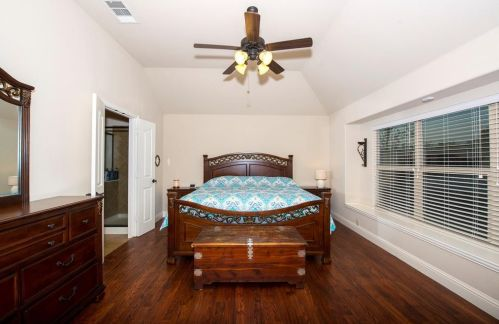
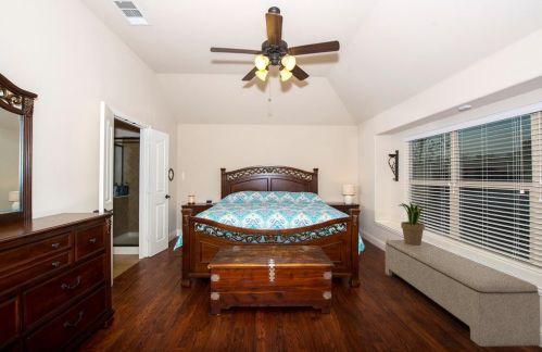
+ potted plant [399,201,426,246]
+ bench [385,239,541,348]
